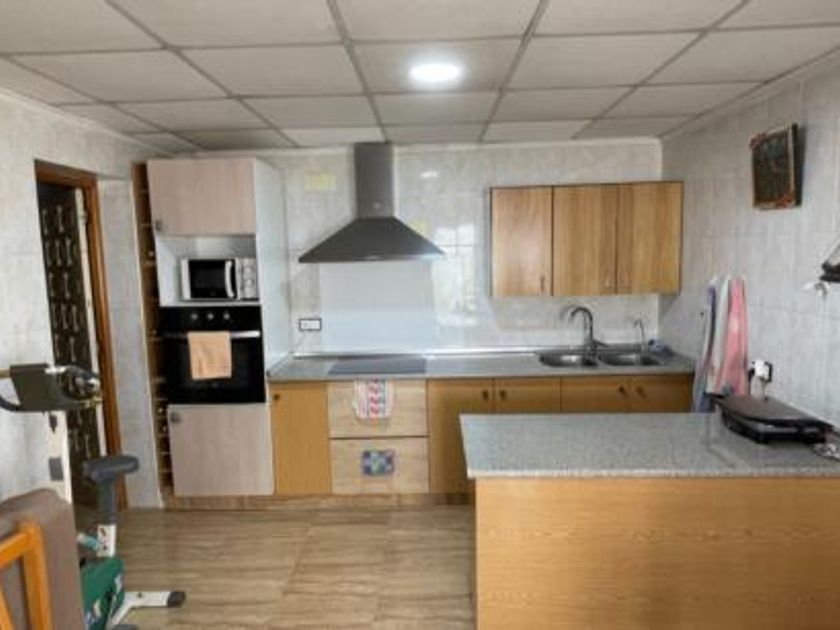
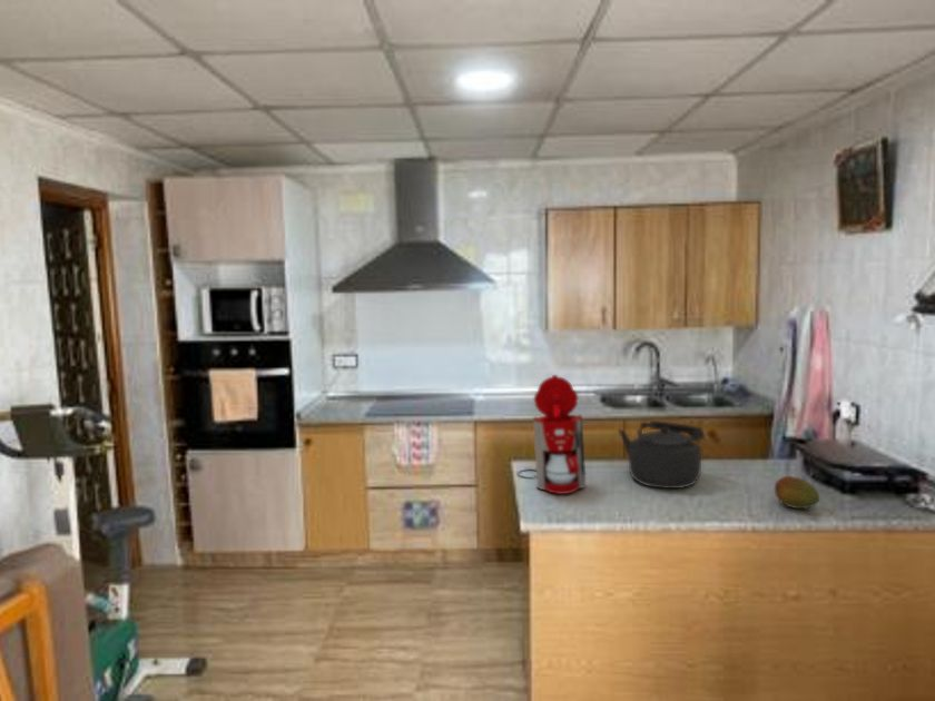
+ coffee maker [516,374,588,495]
+ kettle [617,419,706,490]
+ fruit [774,475,820,510]
